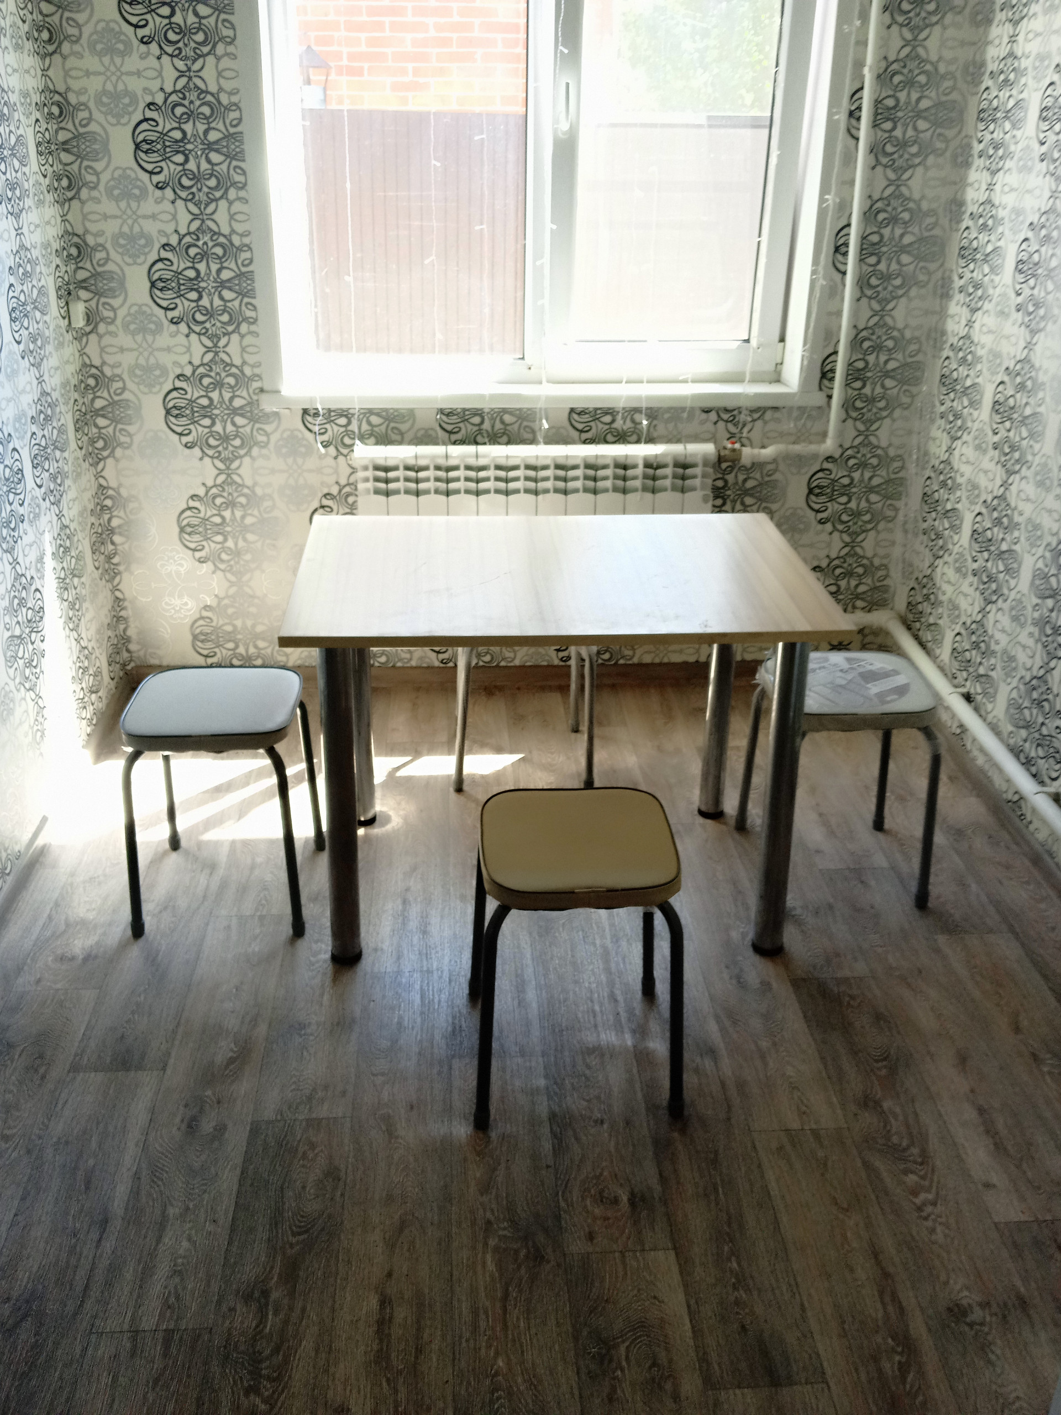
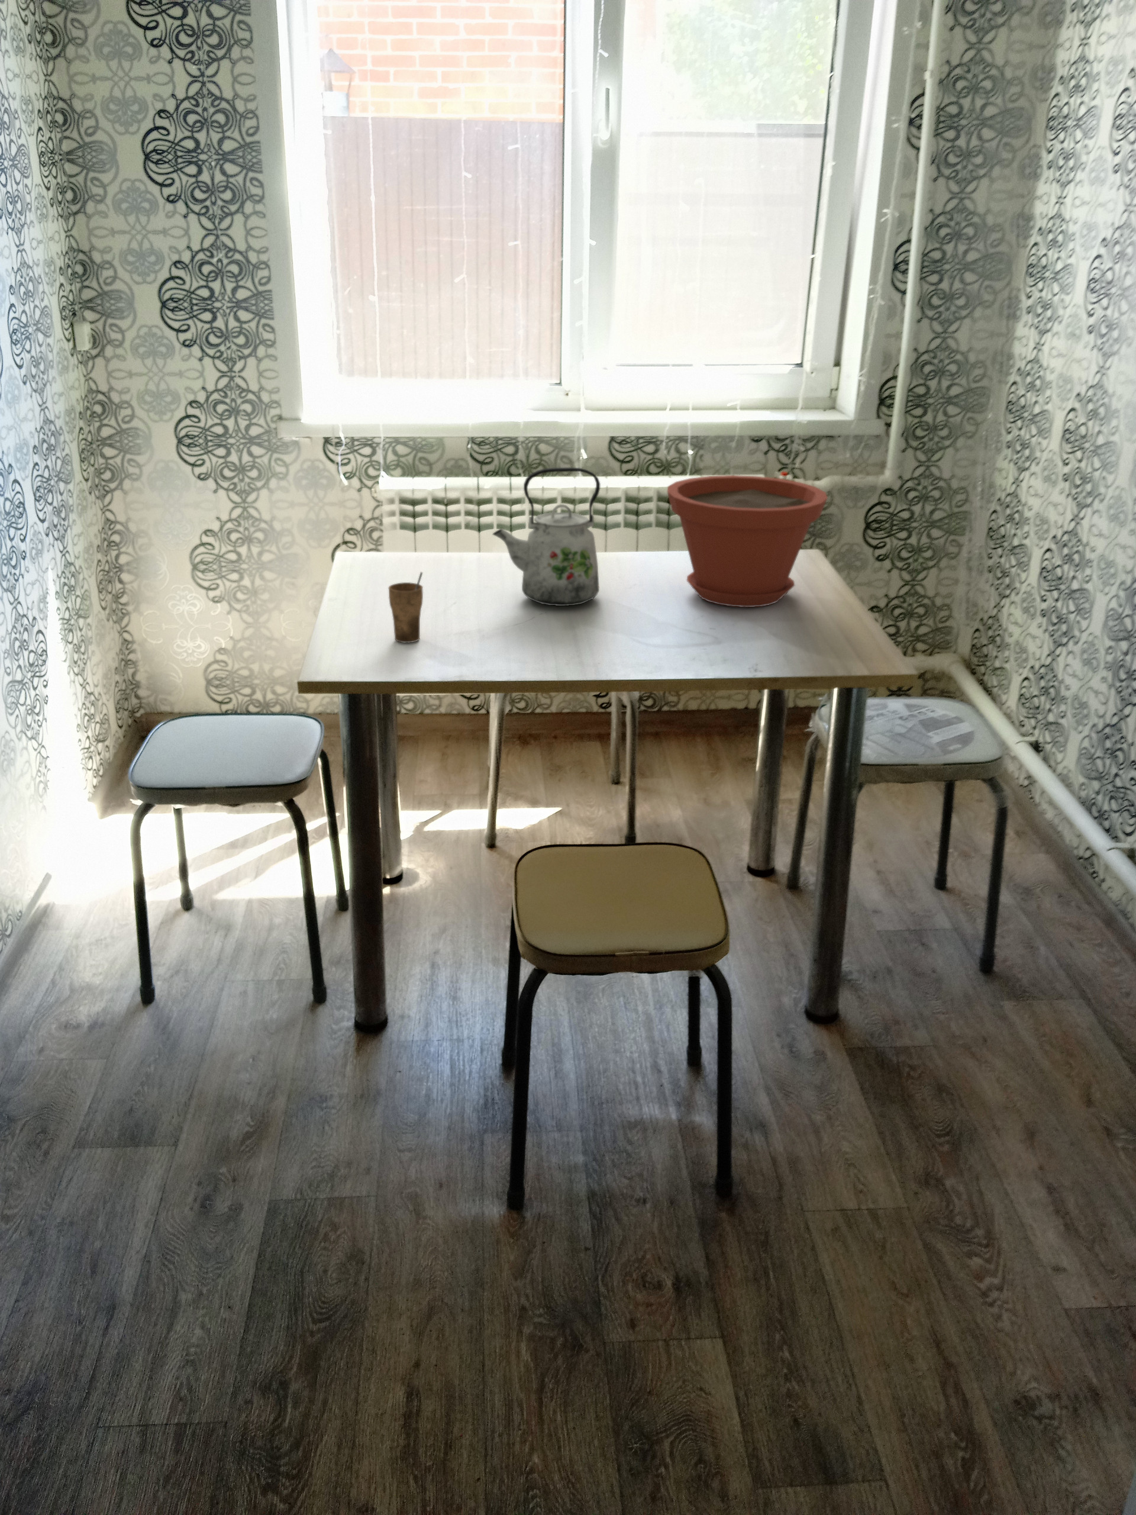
+ kettle [492,466,600,606]
+ cup [388,571,424,643]
+ plant pot [667,475,828,607]
